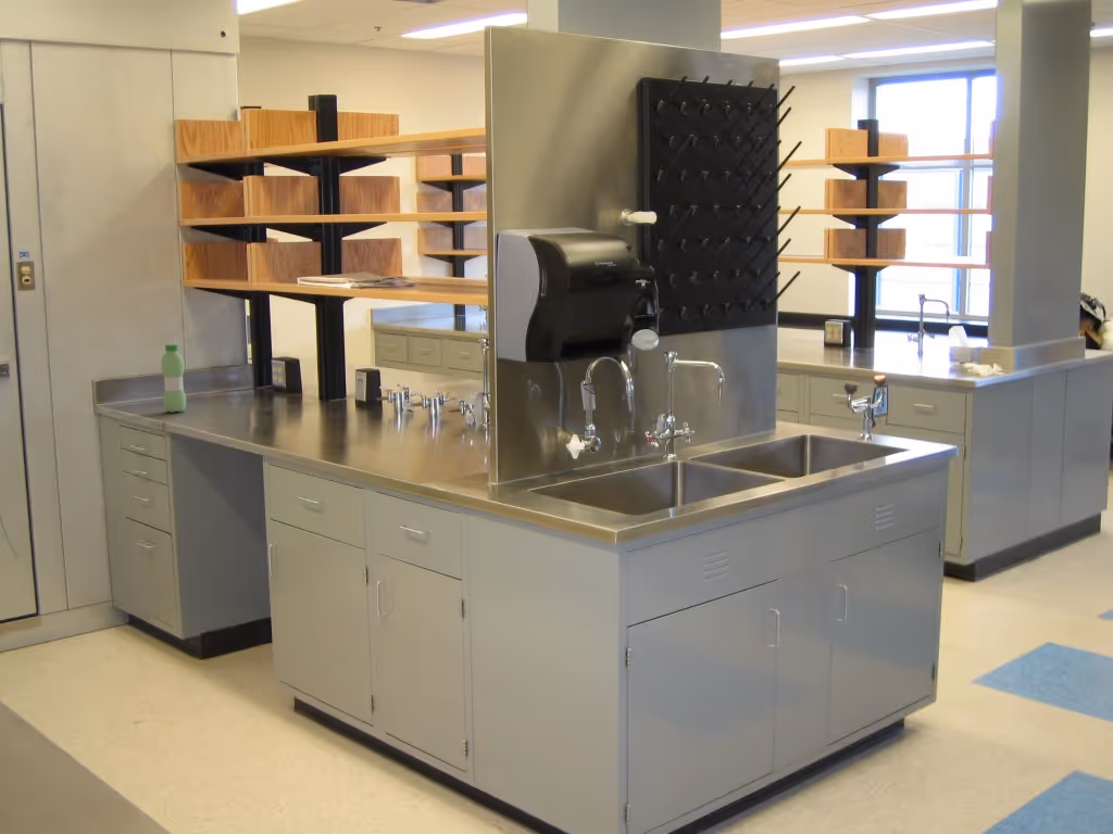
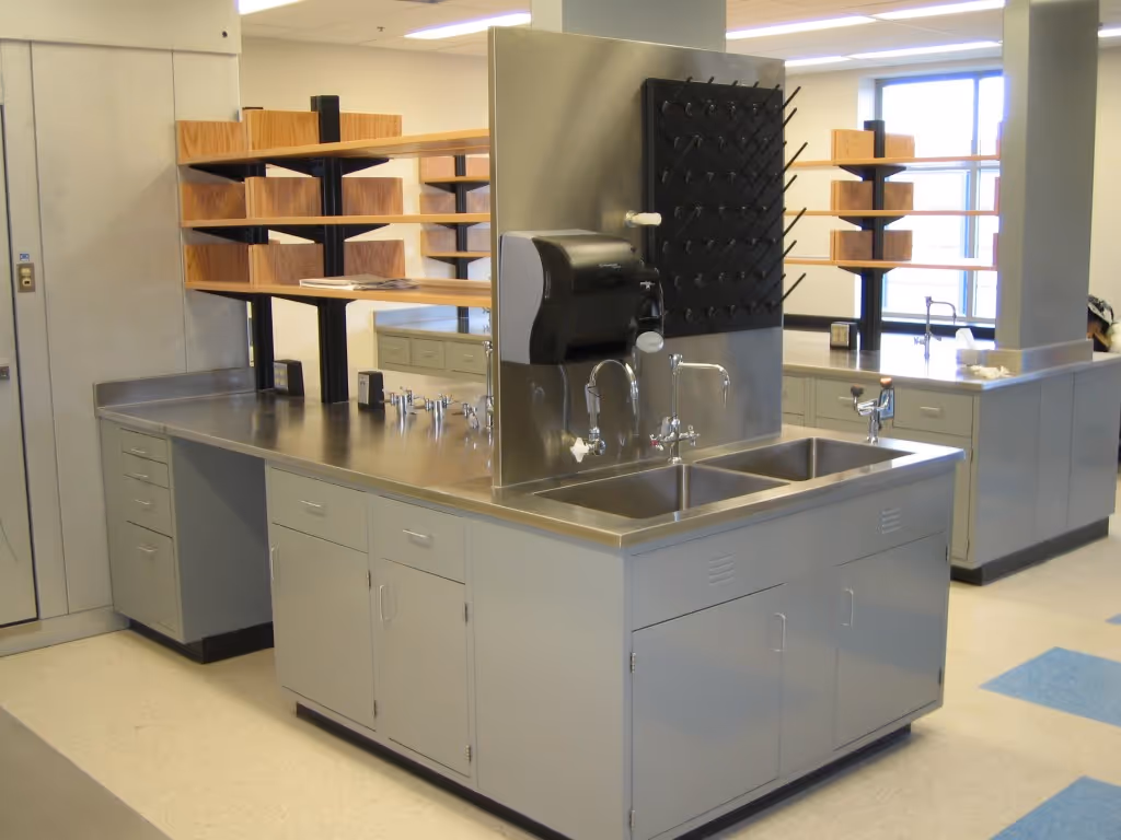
- water bottle [160,343,187,414]
